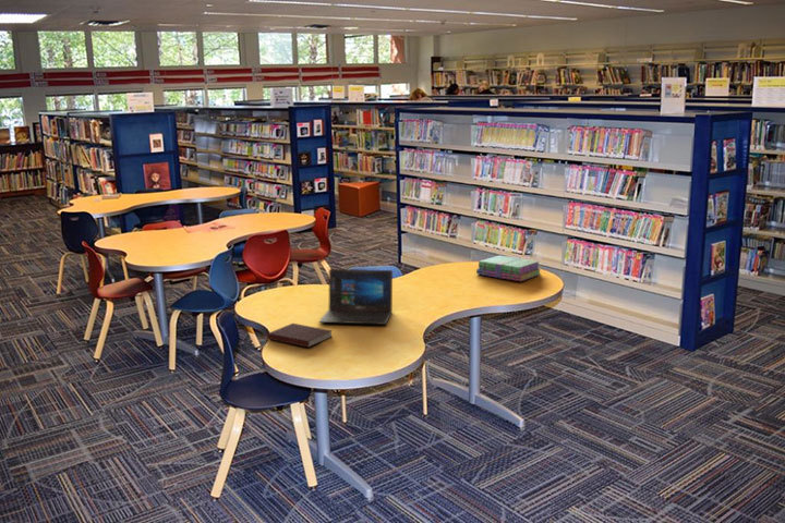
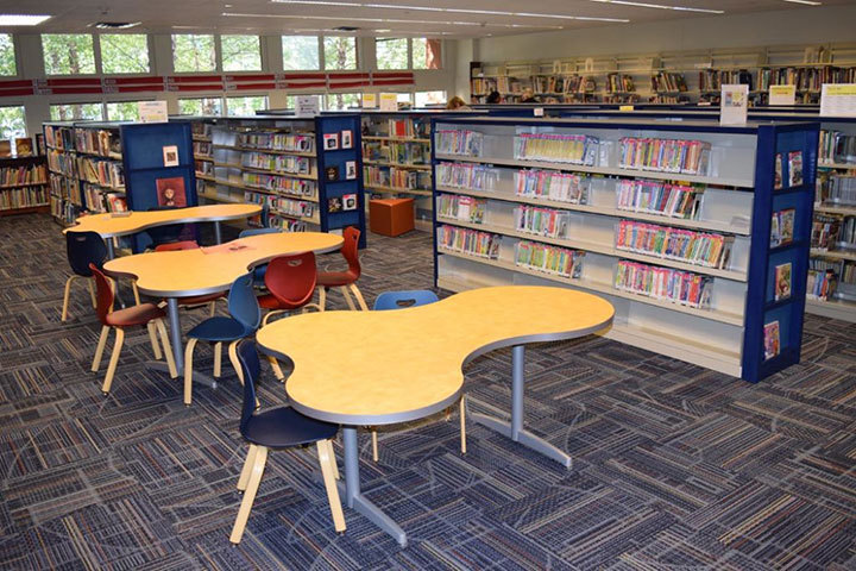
- stack of books [475,254,542,282]
- notebook [267,323,334,349]
- laptop [318,268,394,326]
